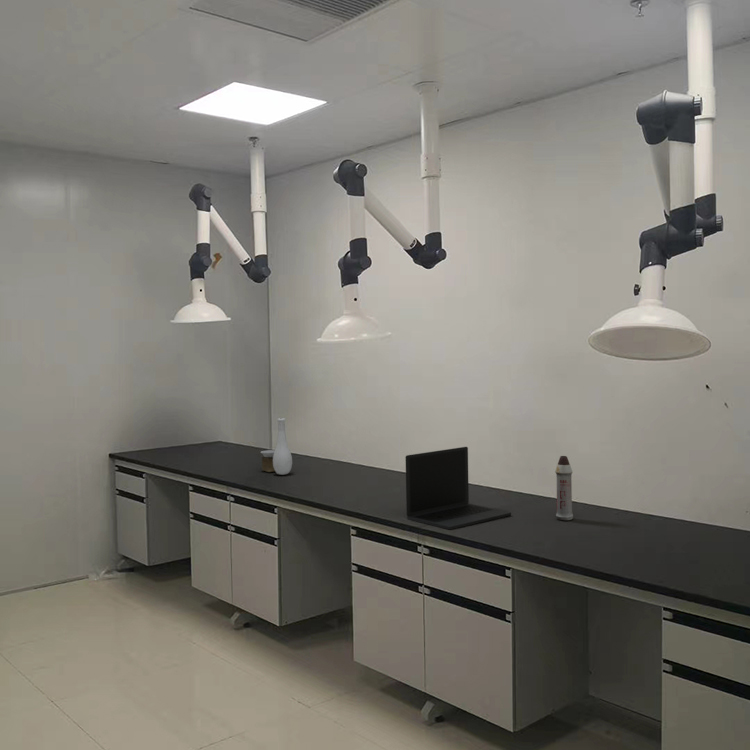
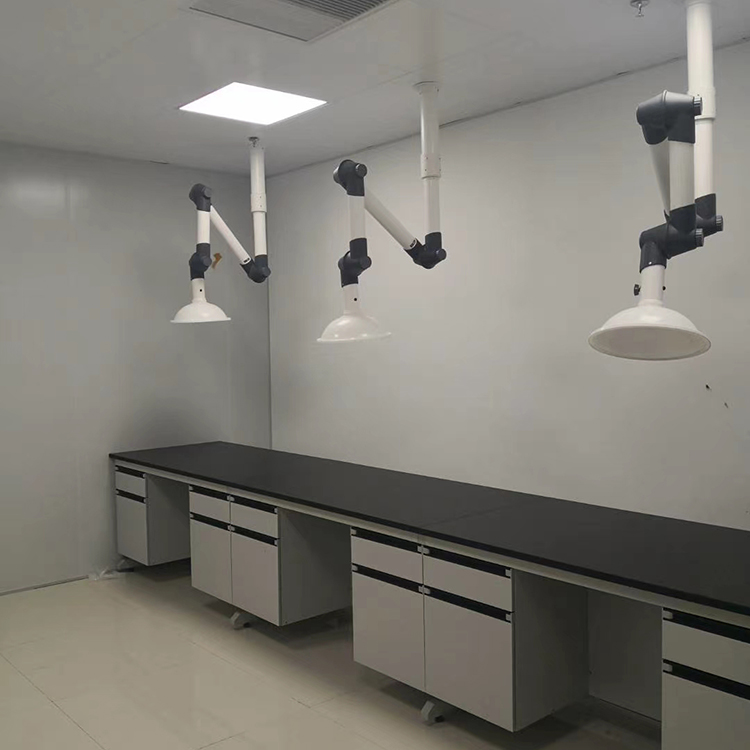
- laptop [405,446,512,530]
- vase [259,417,293,476]
- spray bottle [554,455,574,521]
